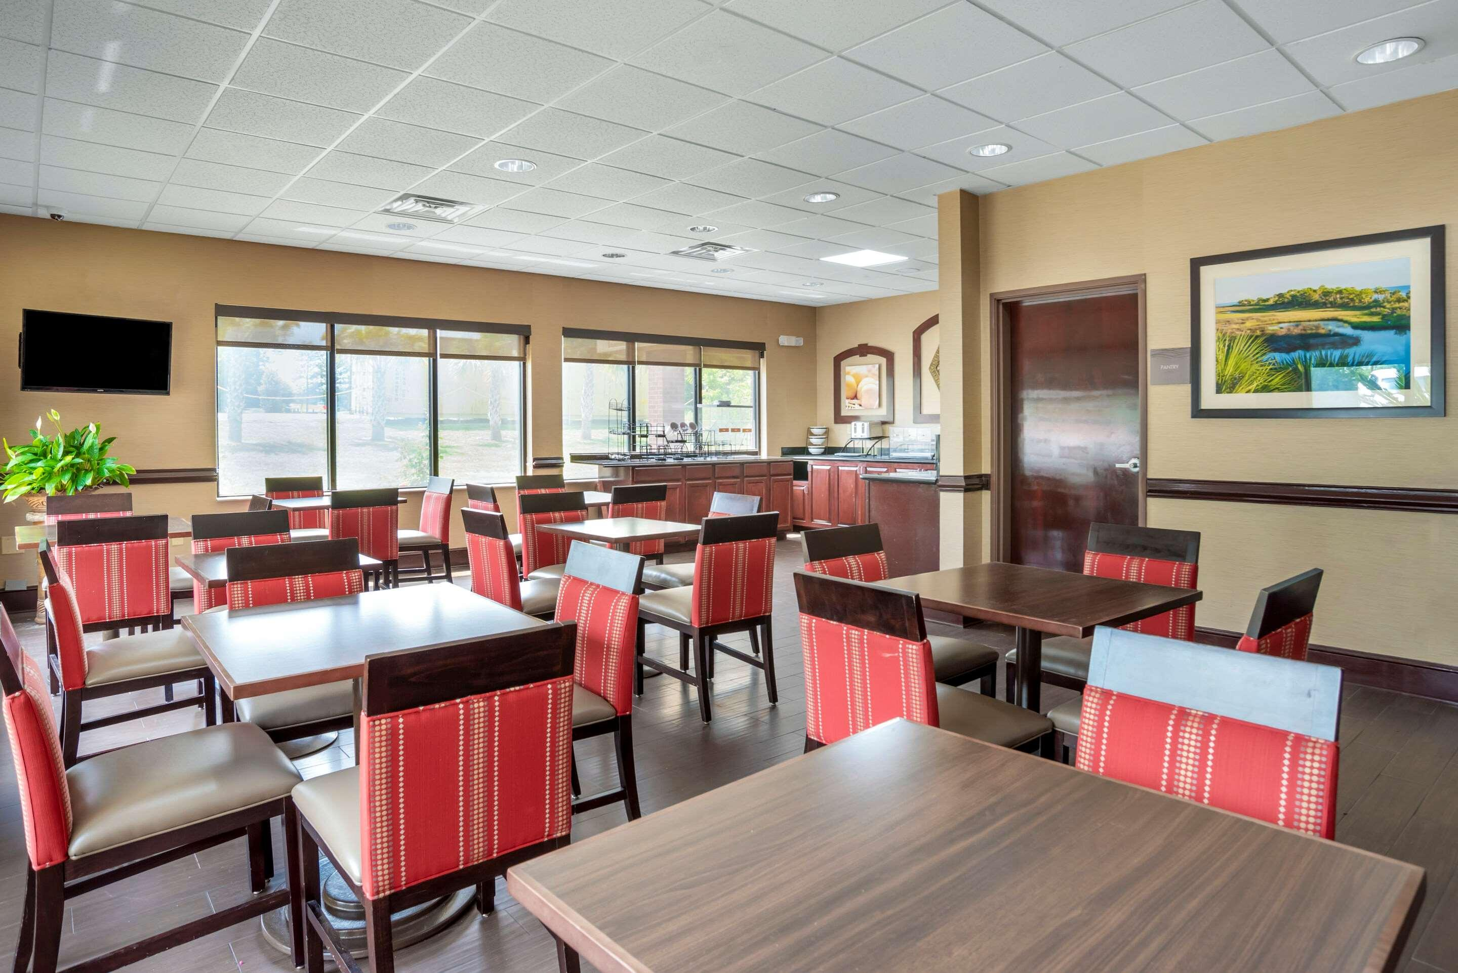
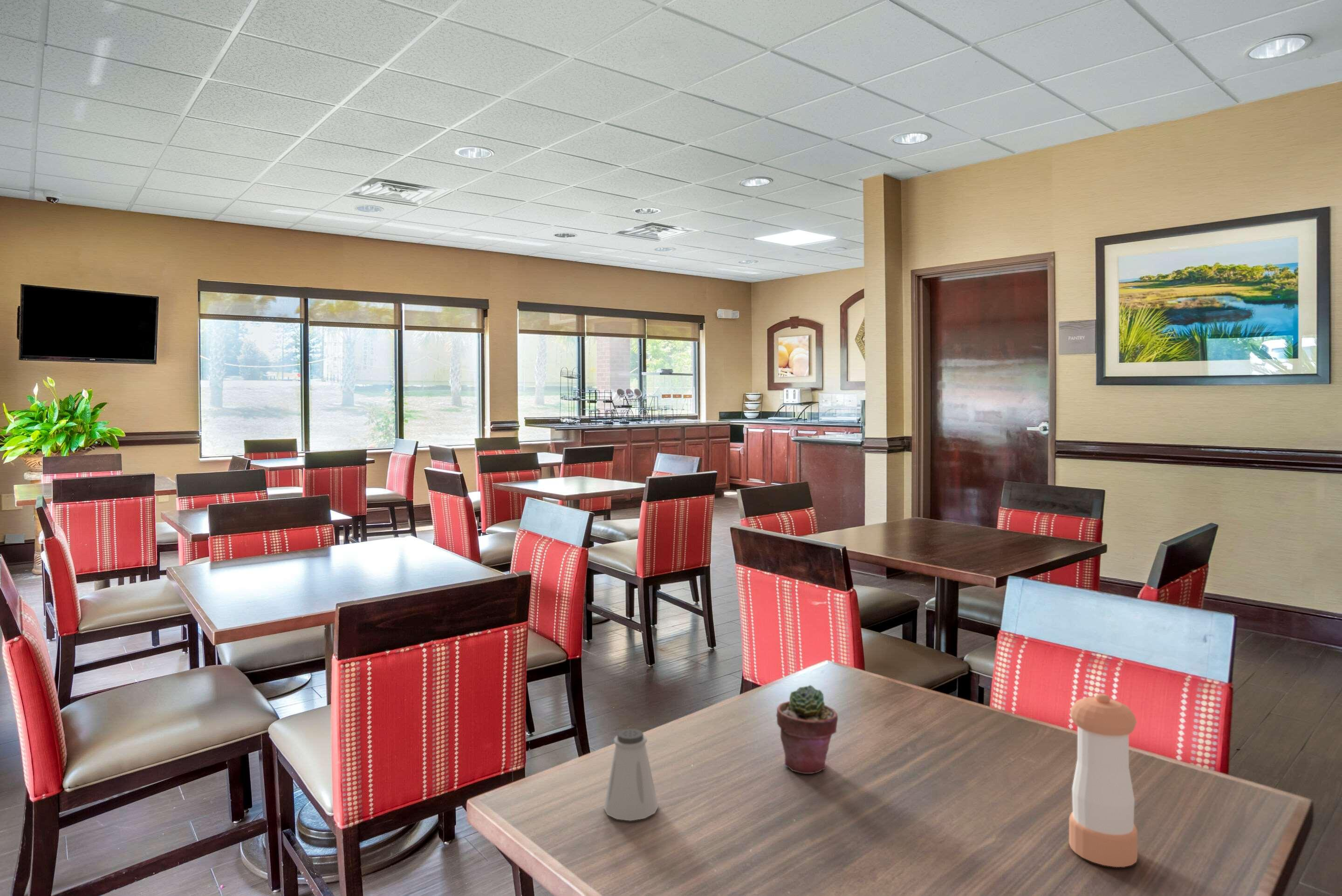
+ potted succulent [776,684,838,774]
+ pepper shaker [1068,693,1138,868]
+ saltshaker [603,728,659,821]
